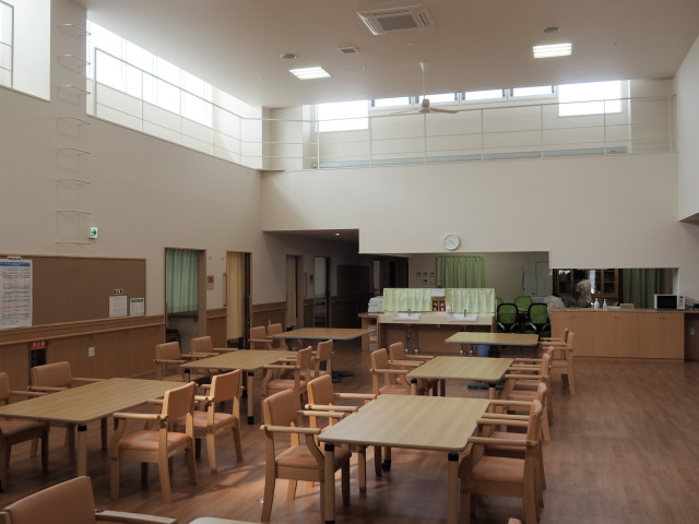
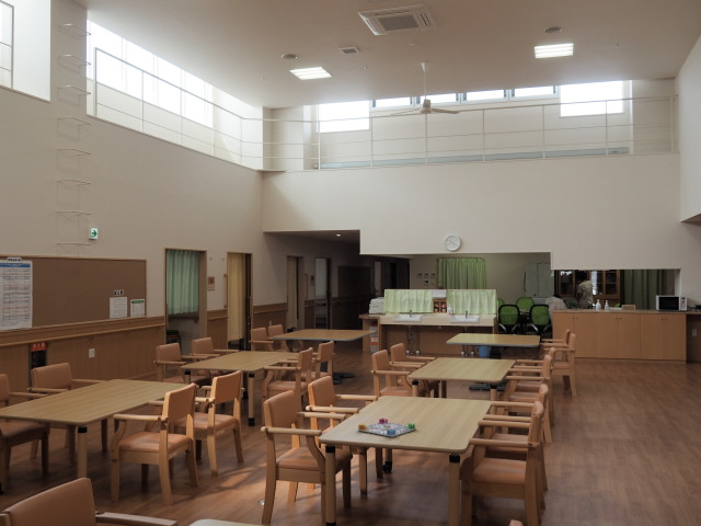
+ board game [357,418,417,438]
